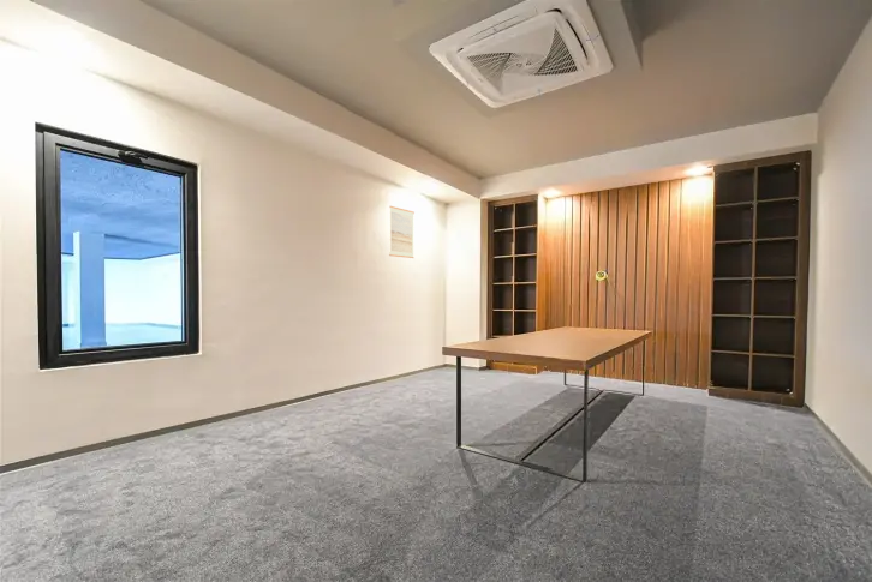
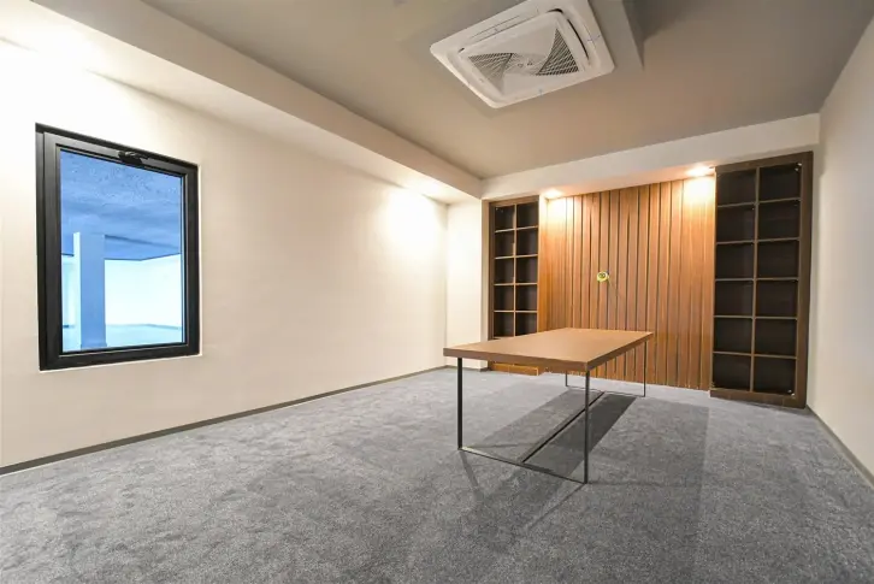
- wall art [388,205,416,259]
